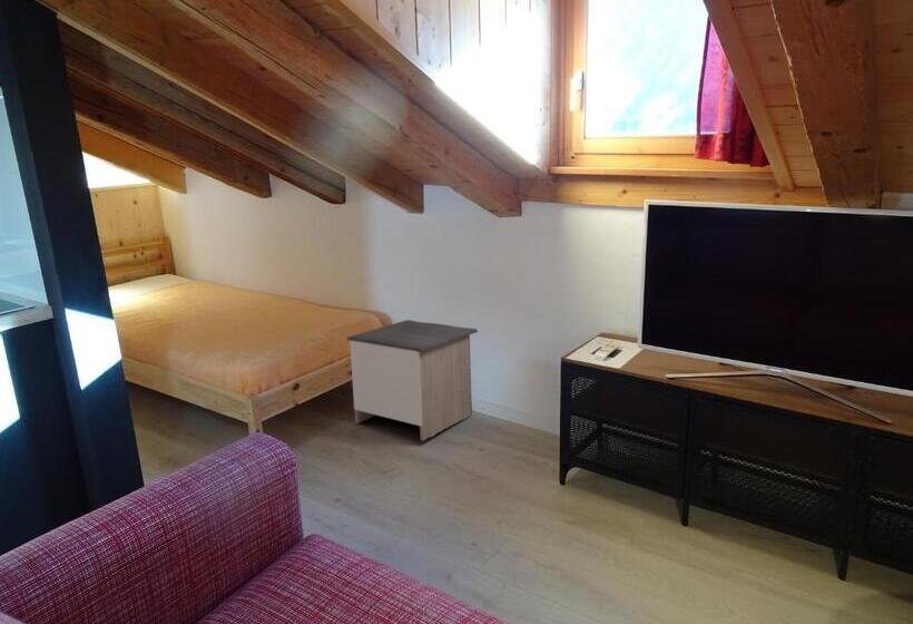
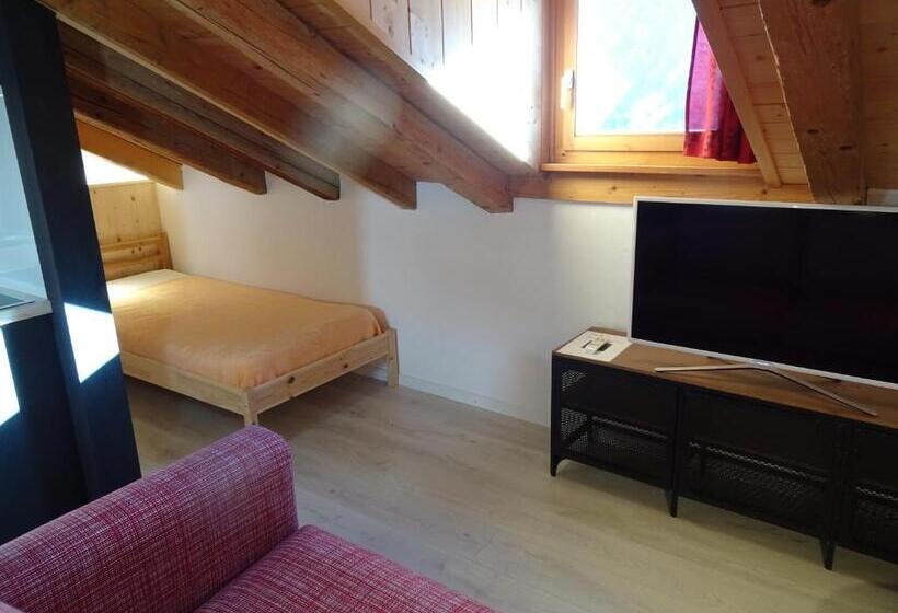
- nightstand [346,319,479,441]
